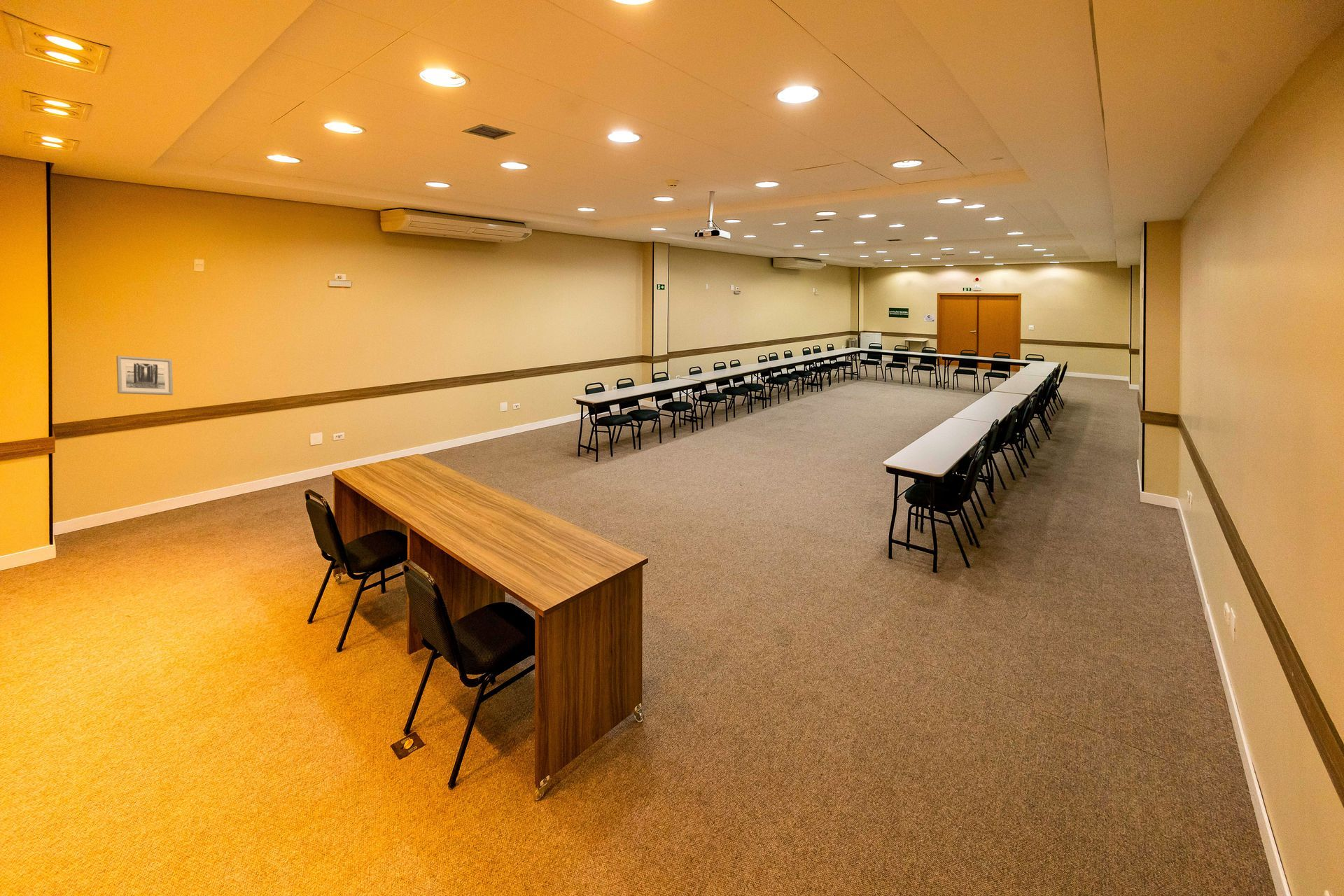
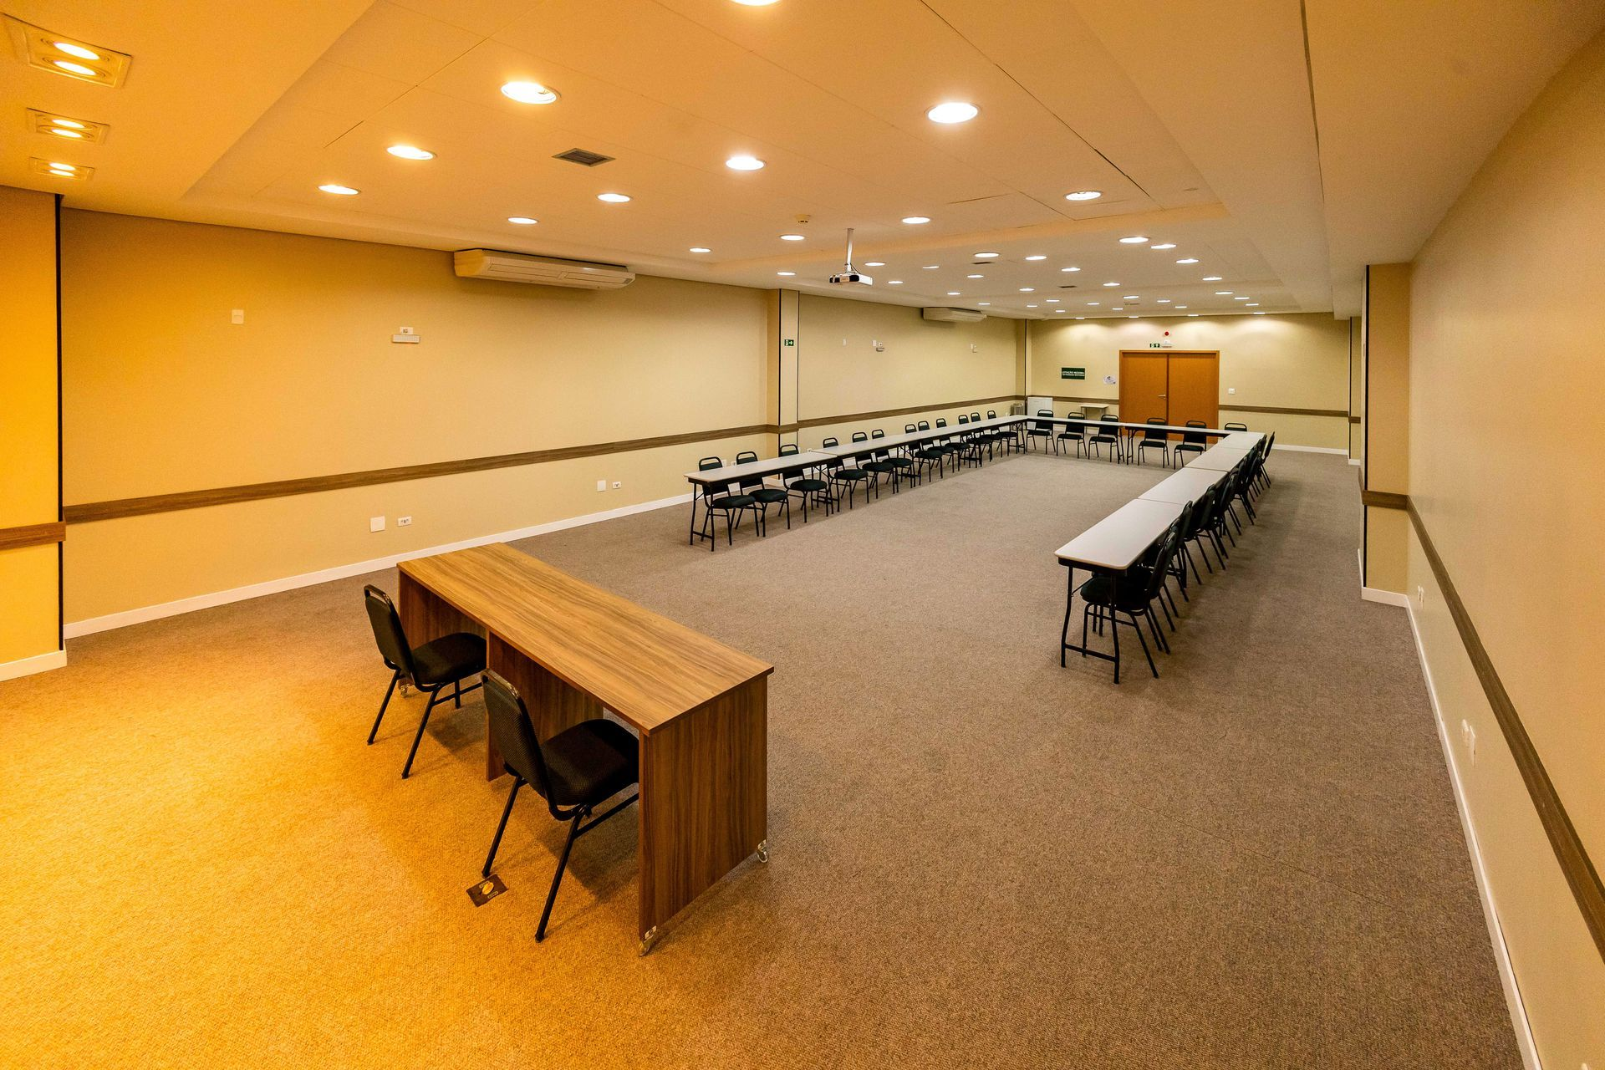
- wall art [116,355,174,395]
